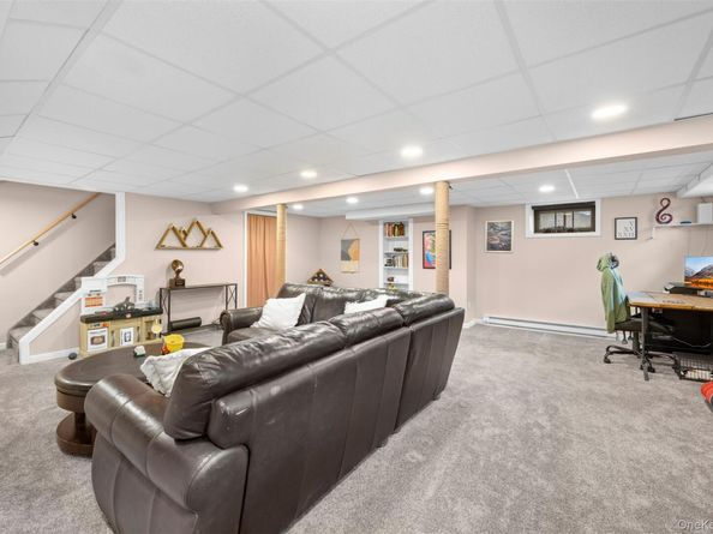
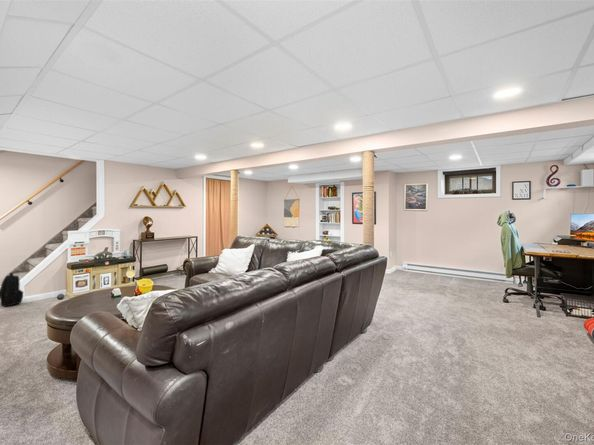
+ backpack [0,272,24,308]
